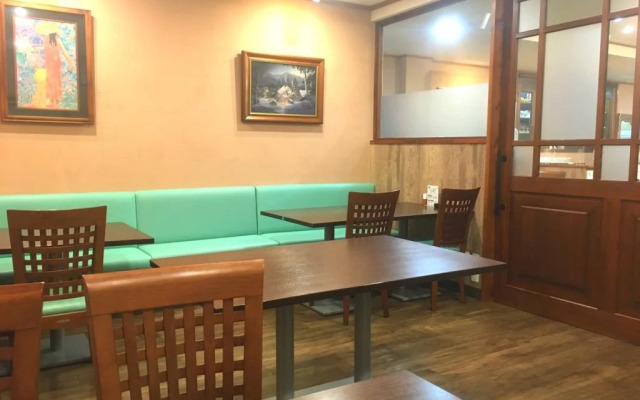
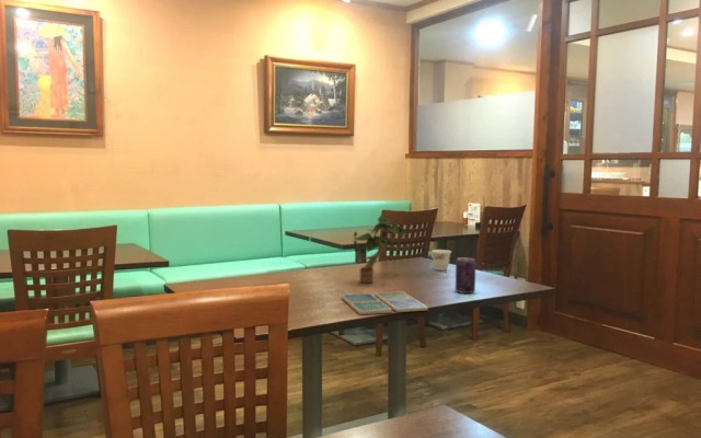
+ teacup [430,249,452,272]
+ drink coaster [341,290,429,315]
+ beverage can [455,256,476,295]
+ potted plant [353,215,405,284]
